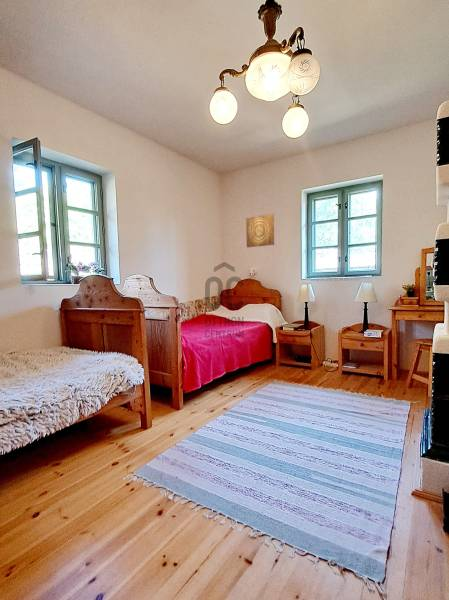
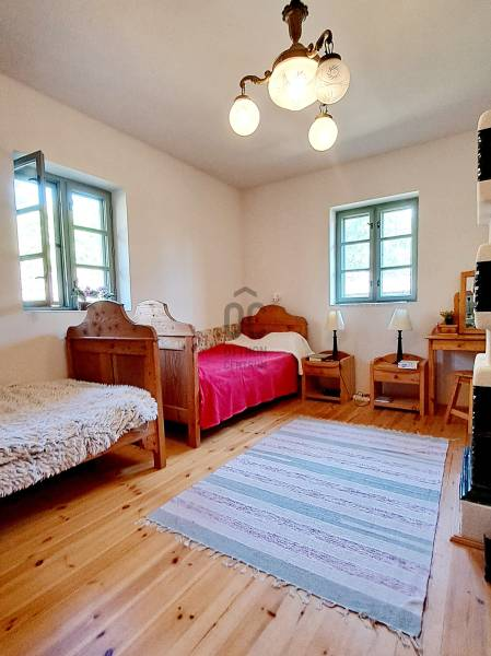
- wall art [245,213,275,248]
